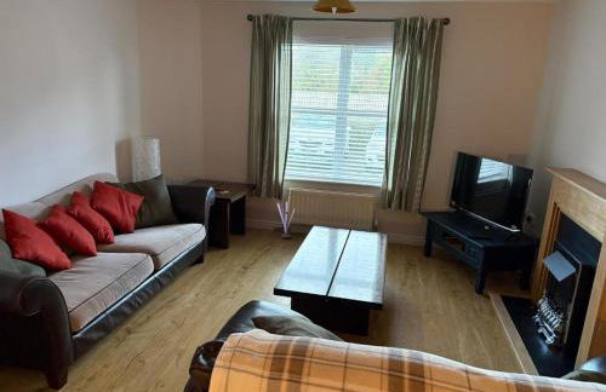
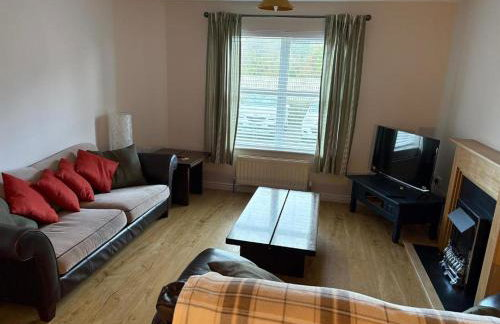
- decorative plant [271,189,296,238]
